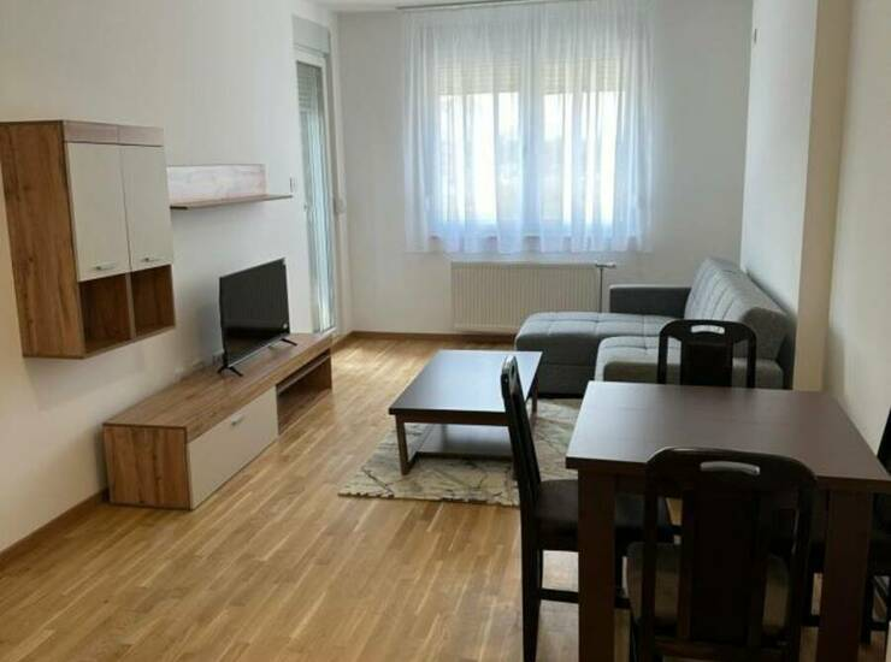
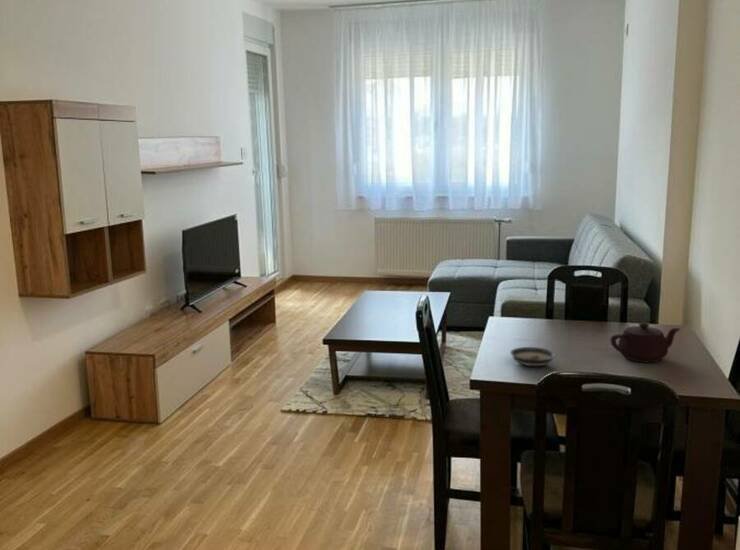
+ teapot [609,322,681,363]
+ saucer [509,346,557,367]
